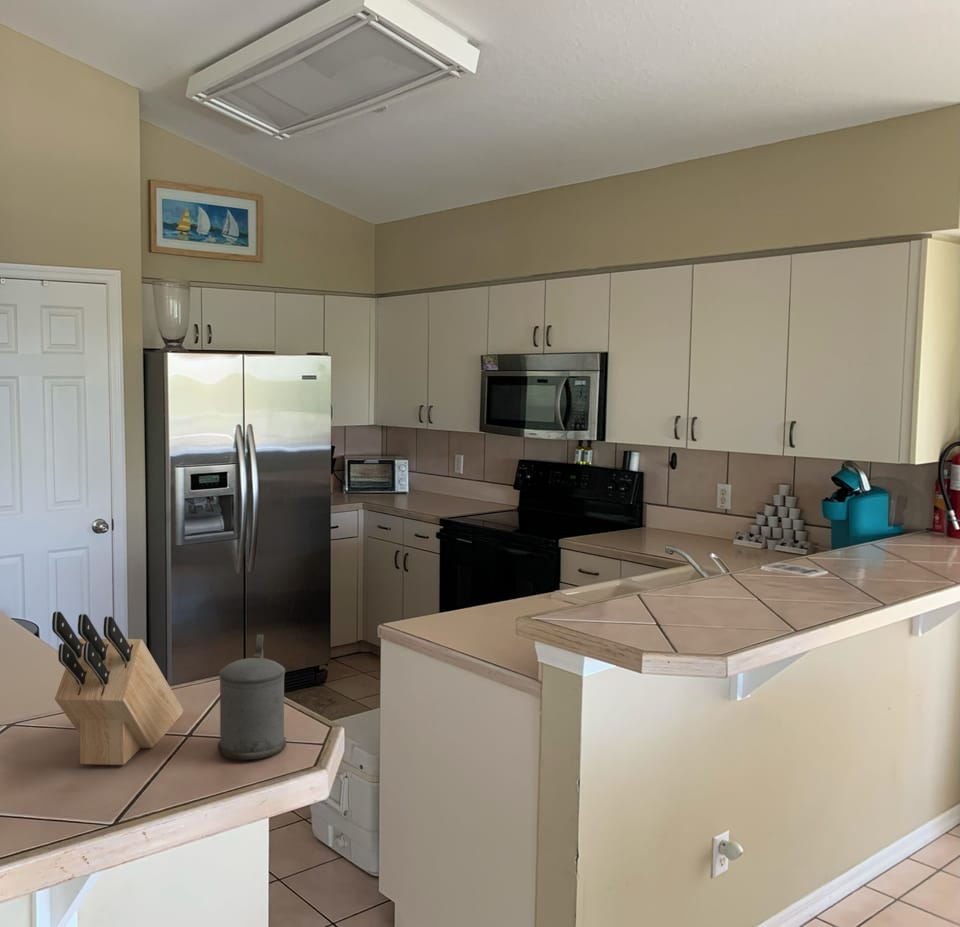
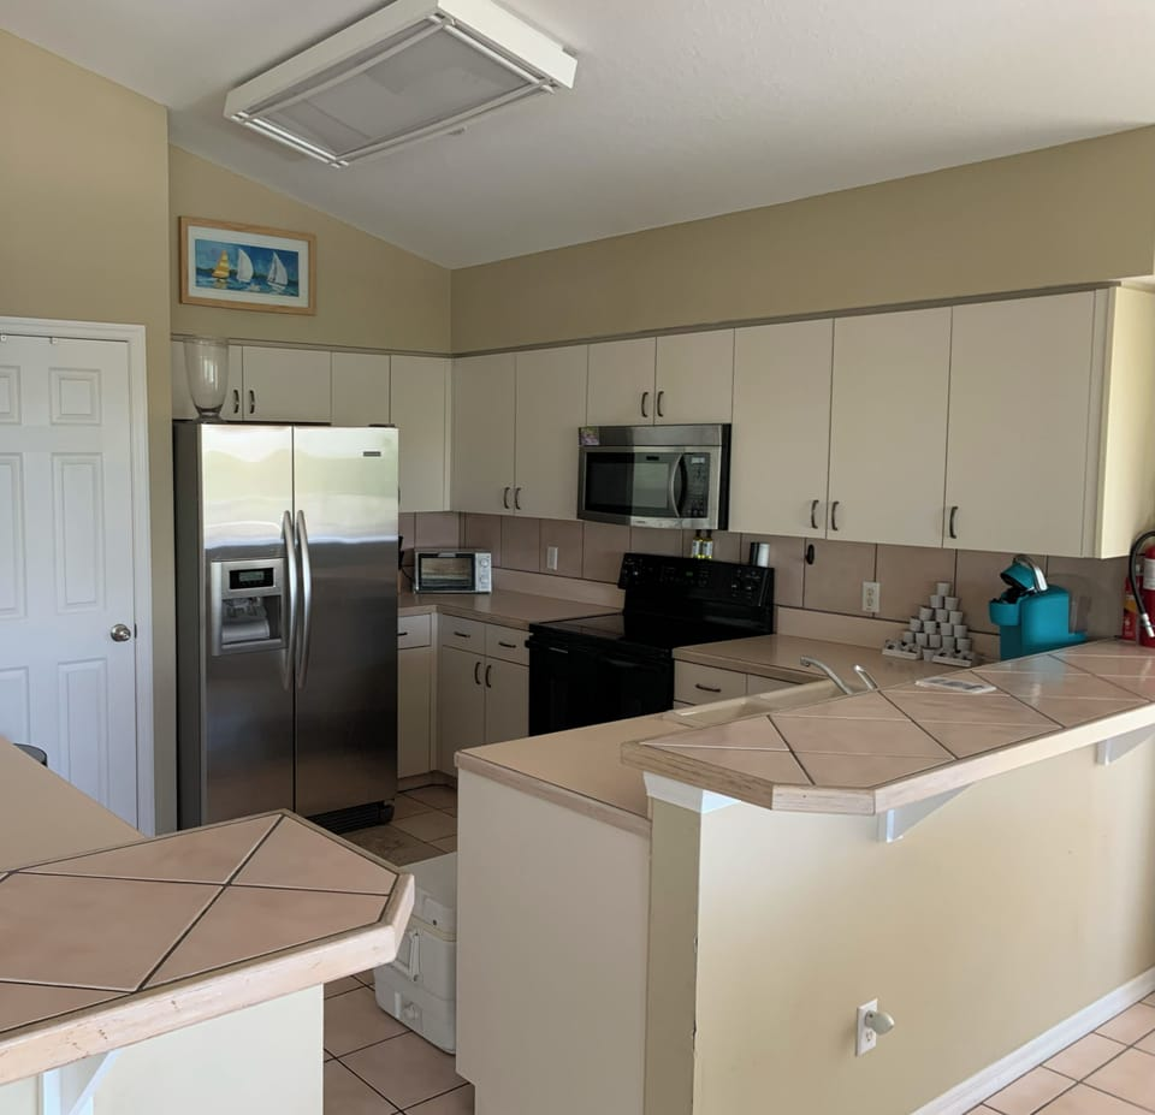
- beer stein [217,634,287,761]
- knife block [51,611,184,766]
